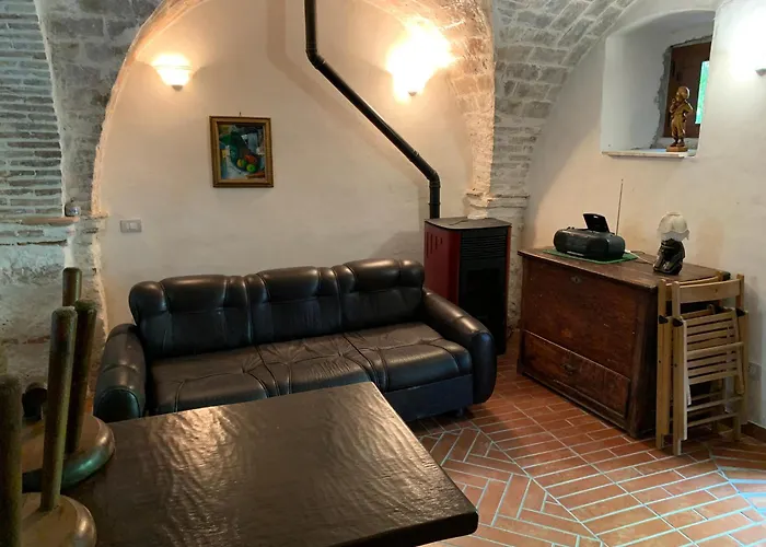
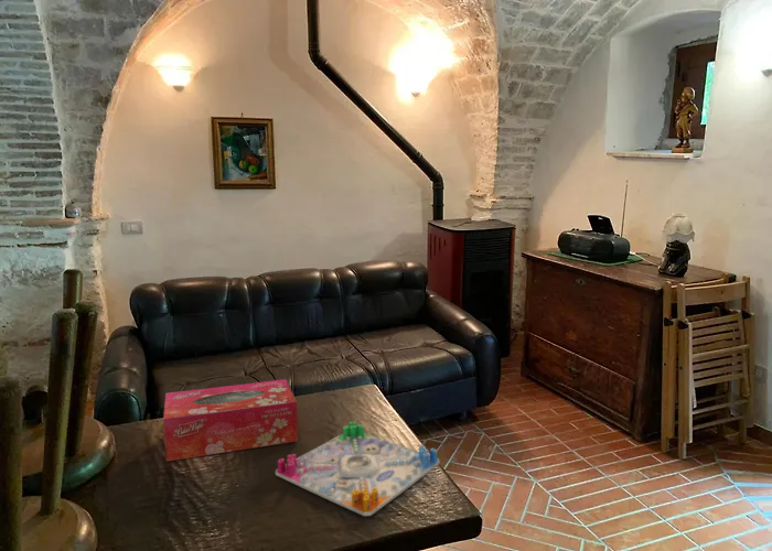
+ board game [275,421,441,517]
+ tissue box [162,378,299,462]
